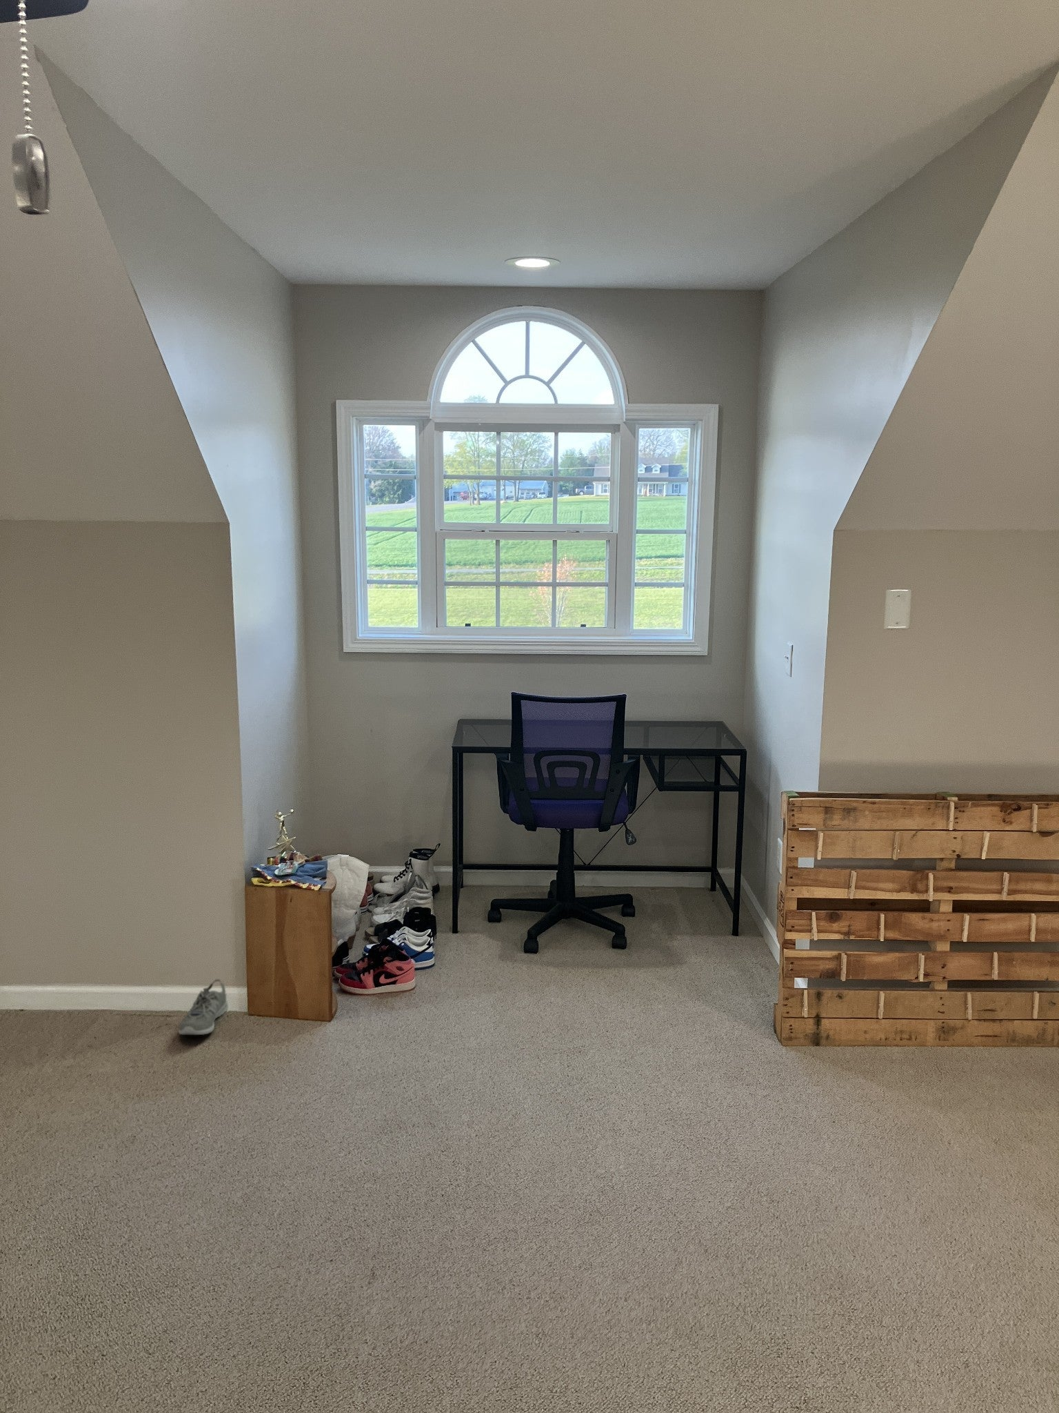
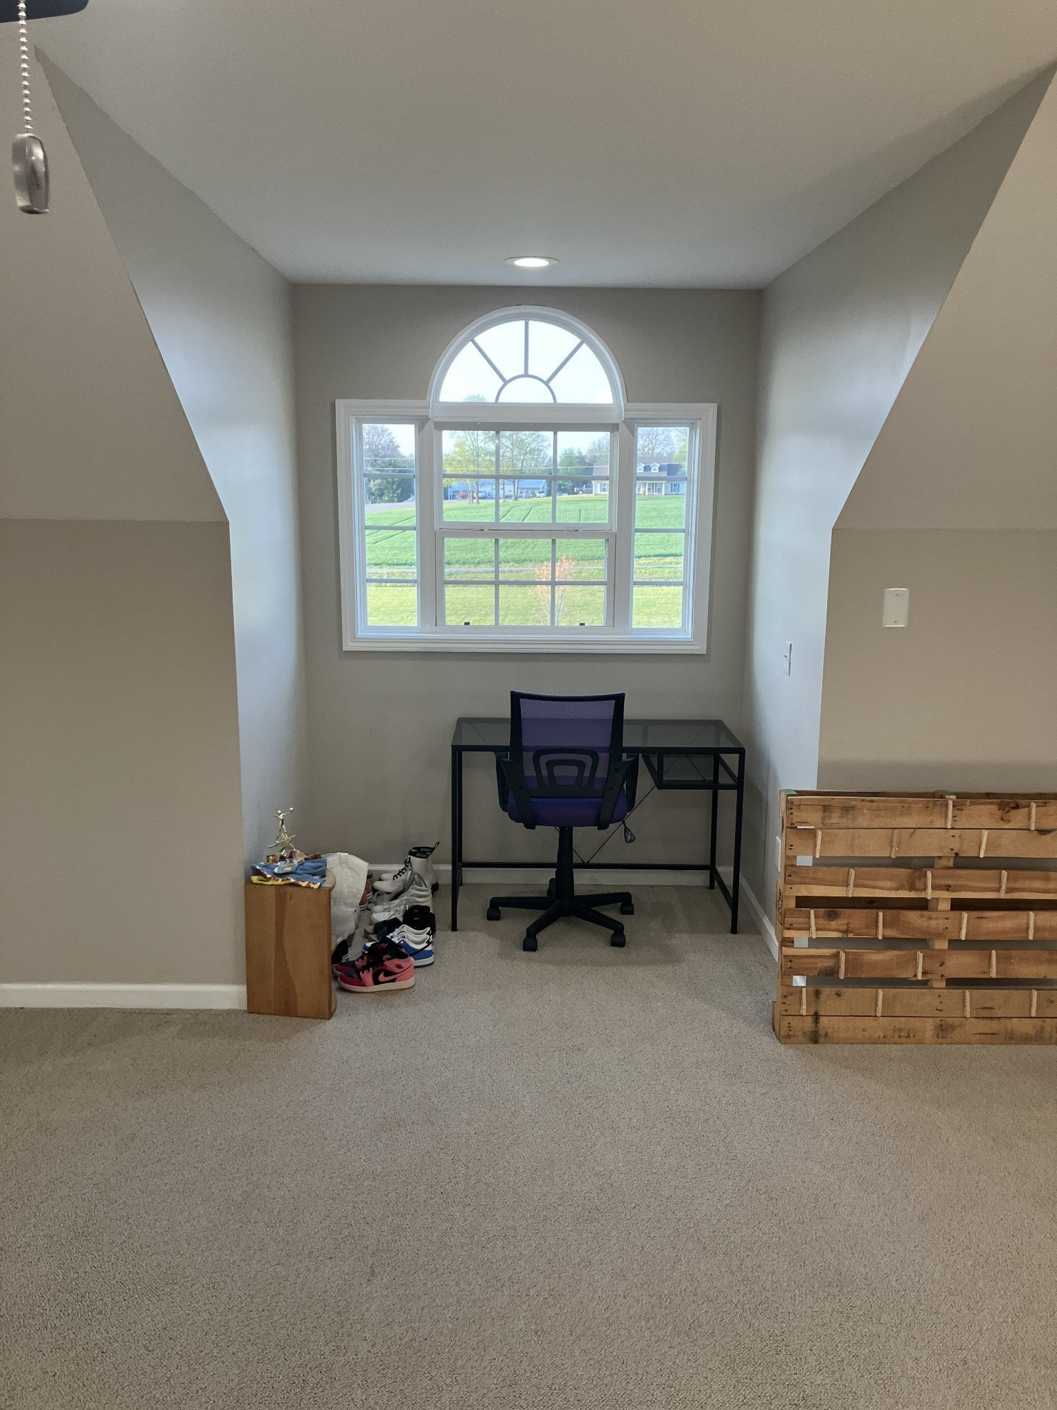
- sneaker [178,979,229,1036]
